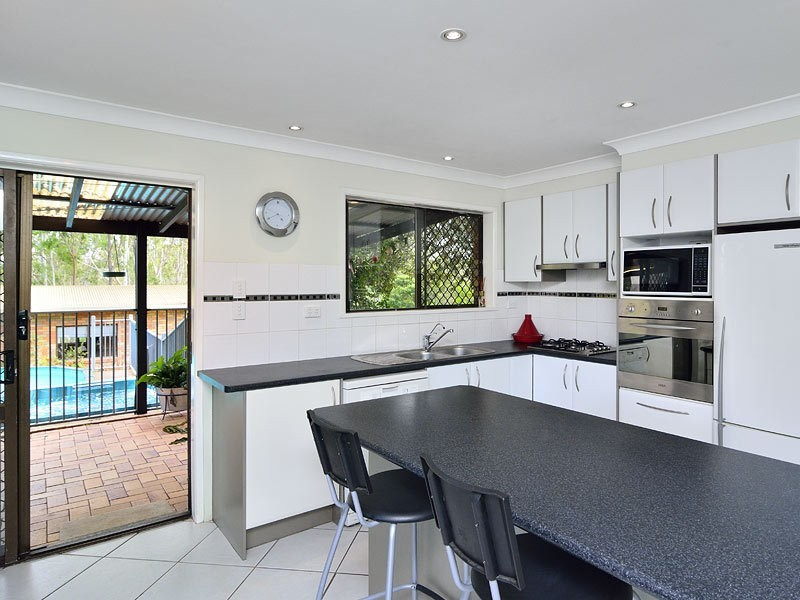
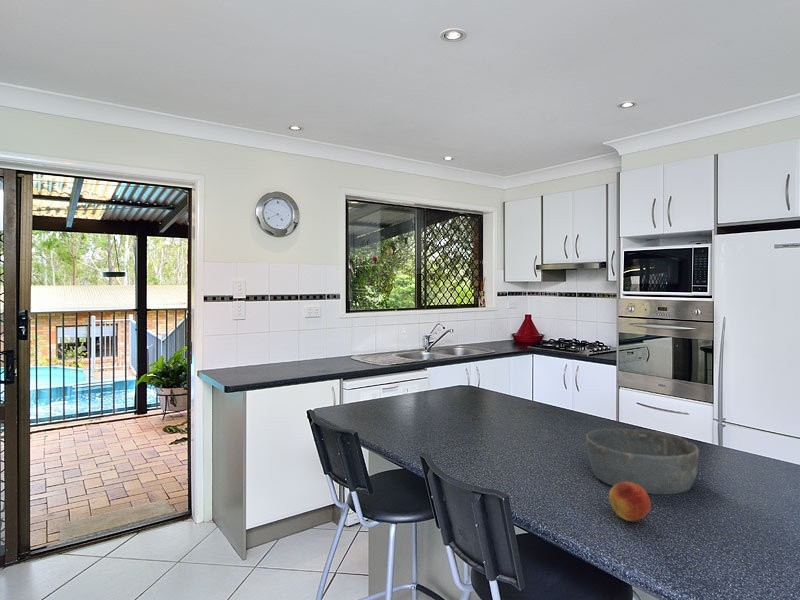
+ bowl [585,428,700,495]
+ fruit [608,482,652,522]
